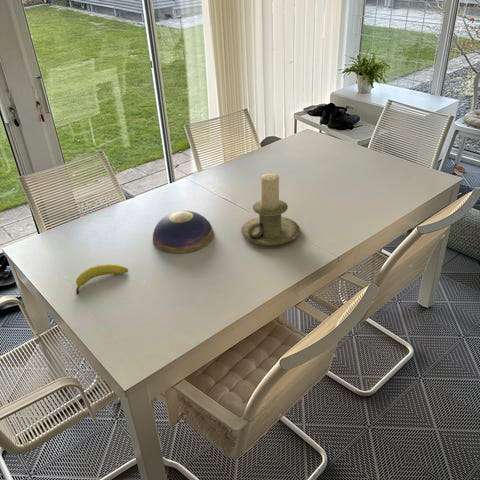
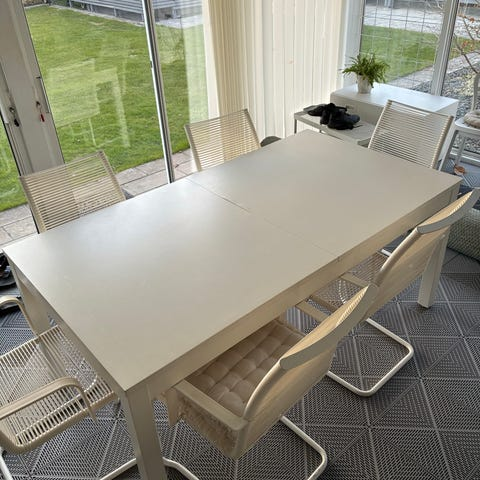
- fruit [75,263,129,295]
- decorative bowl [152,210,215,254]
- candle holder [240,173,301,246]
